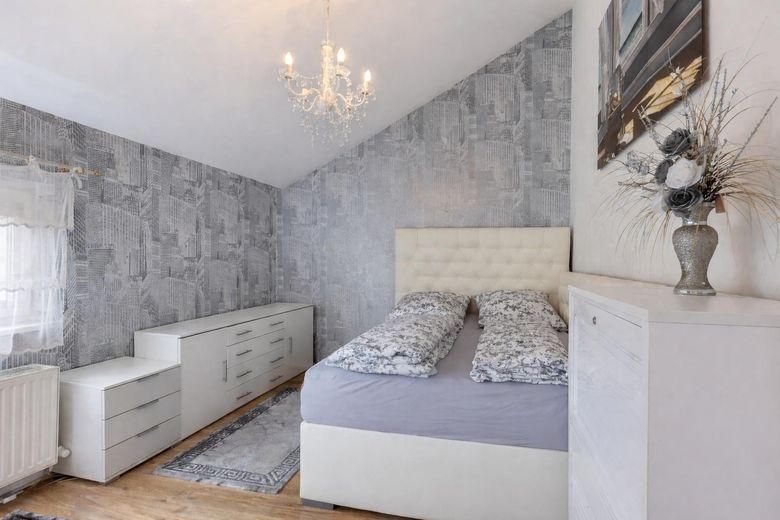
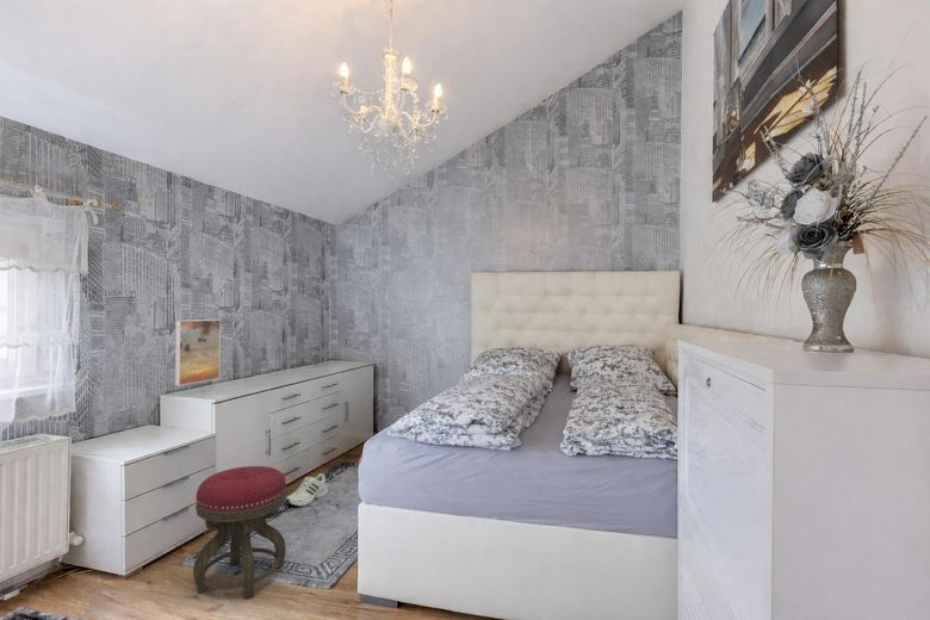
+ shoe [285,472,329,508]
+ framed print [174,318,222,388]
+ stool [192,465,287,600]
